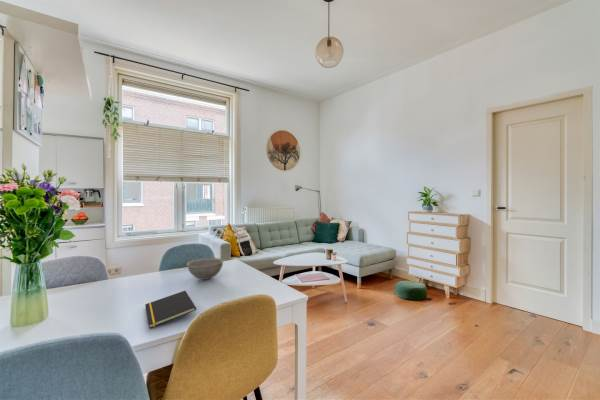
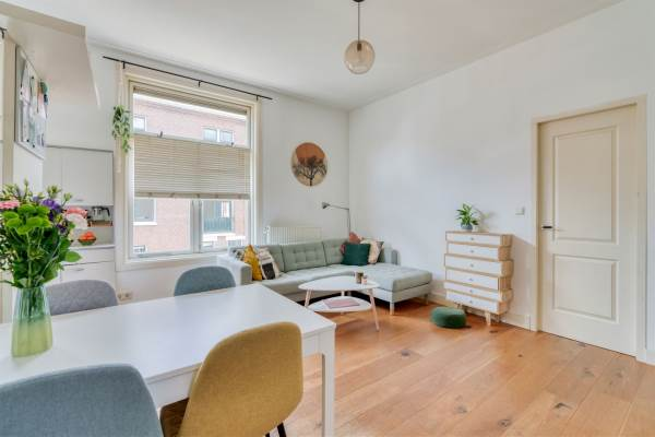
- notepad [144,290,197,329]
- bowl [186,257,224,281]
